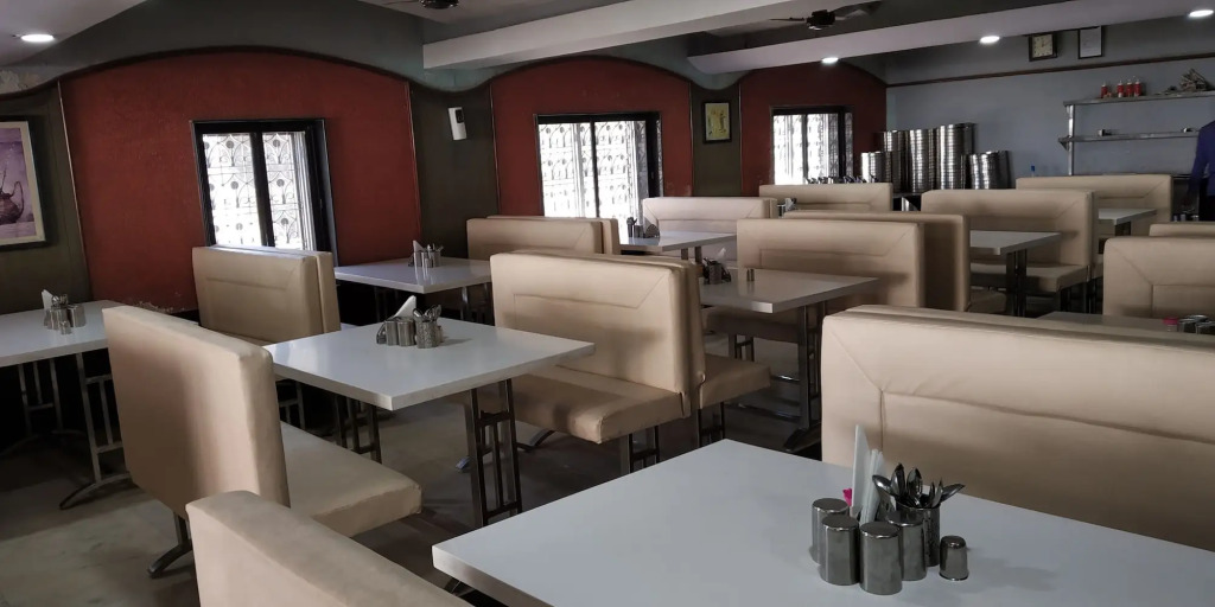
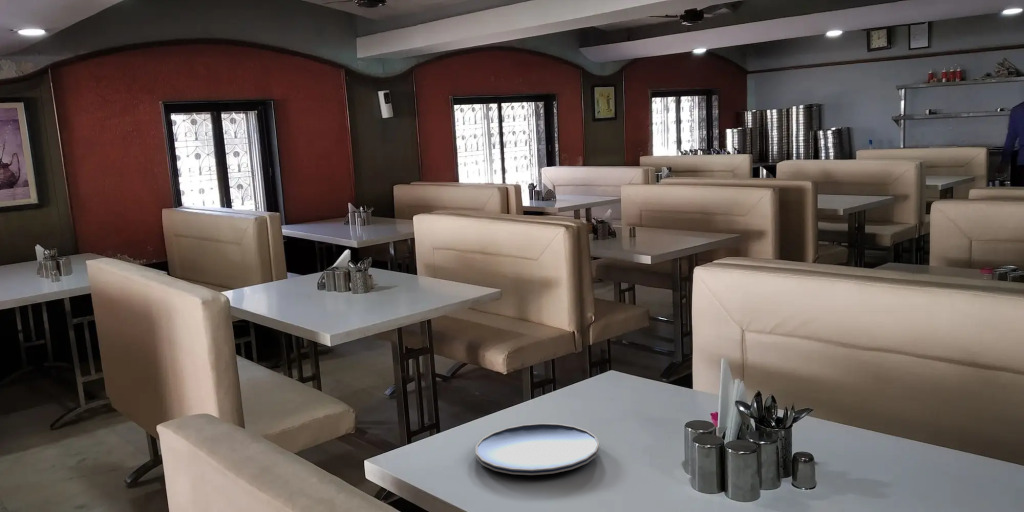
+ plate [475,422,601,476]
